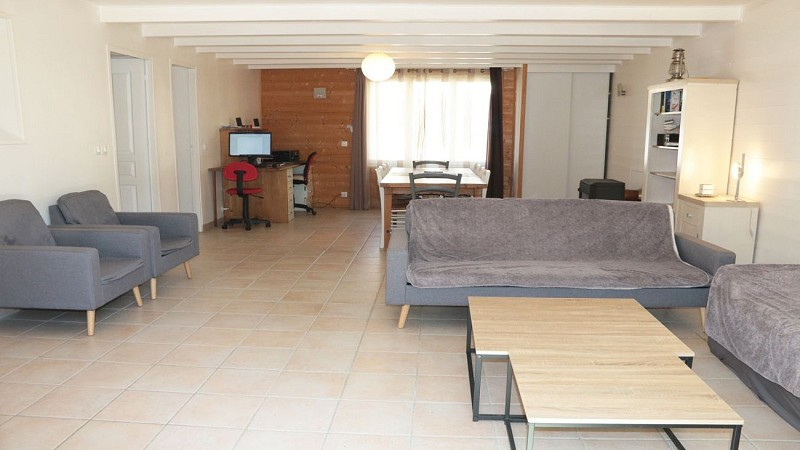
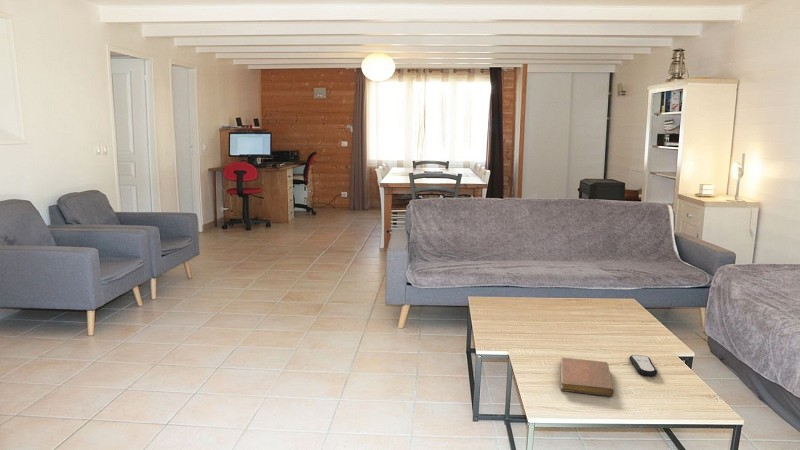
+ notebook [560,357,615,397]
+ remote control [628,354,658,377]
